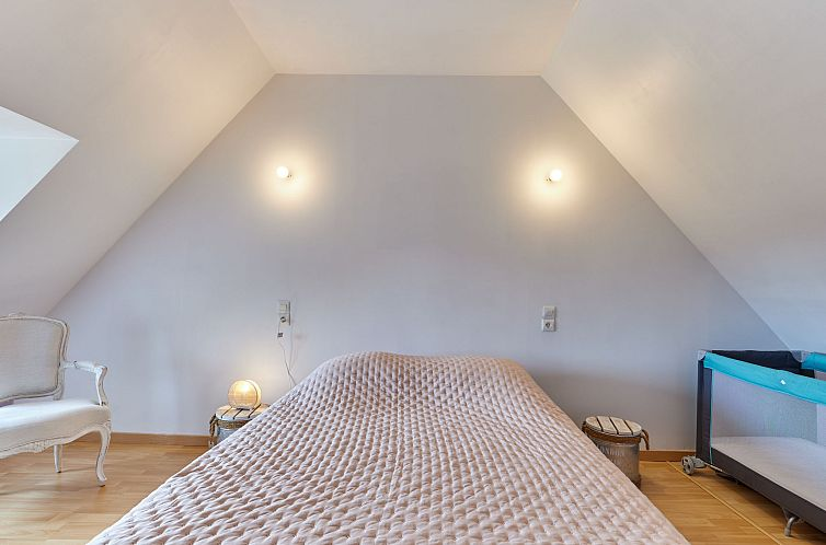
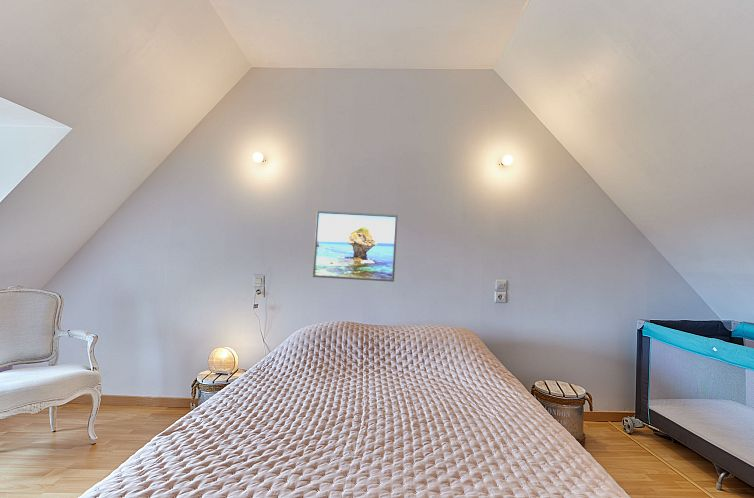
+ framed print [312,210,398,283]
